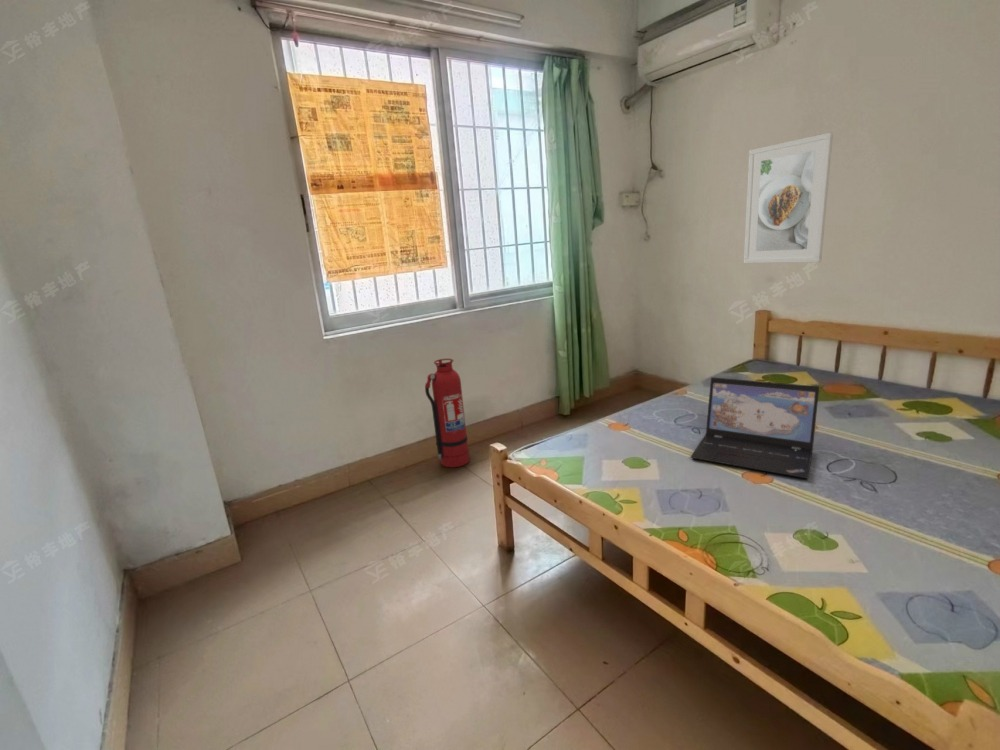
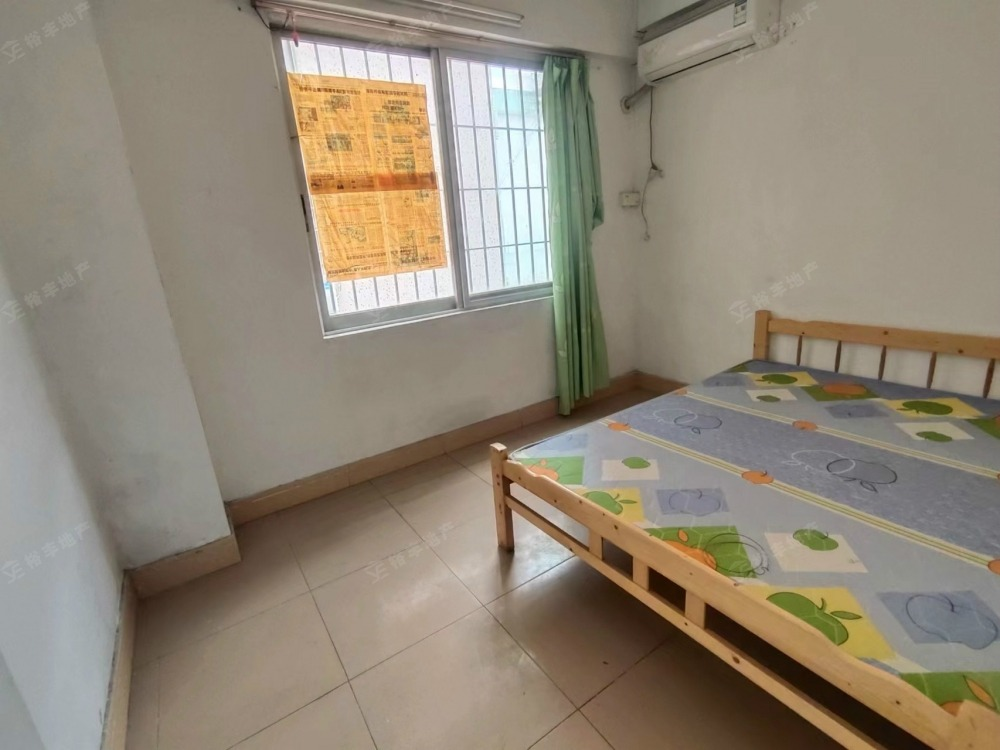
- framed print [743,132,834,264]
- fire extinguisher [424,358,471,468]
- laptop [689,376,820,480]
